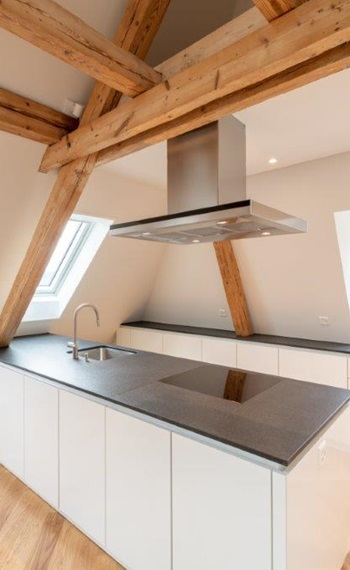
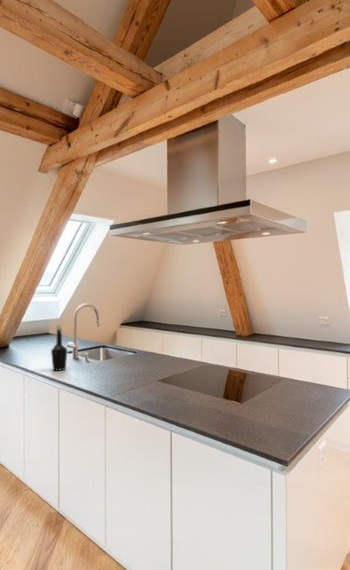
+ bottle [50,324,68,372]
